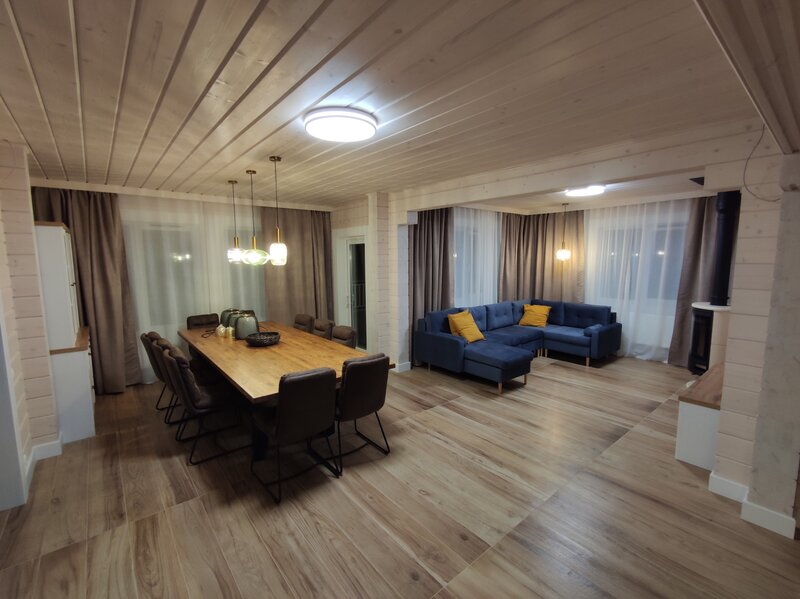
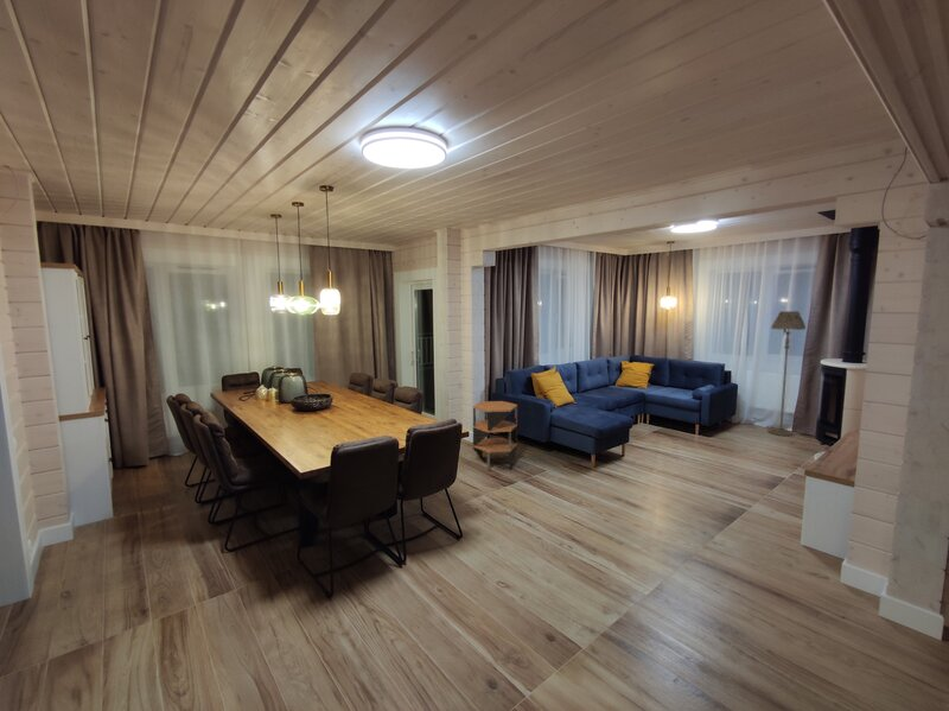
+ floor lamp [766,310,807,437]
+ side table [472,400,518,472]
